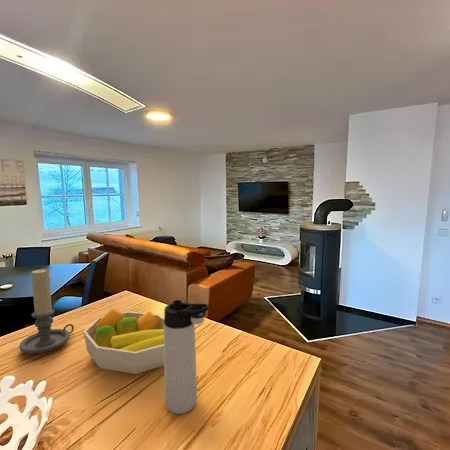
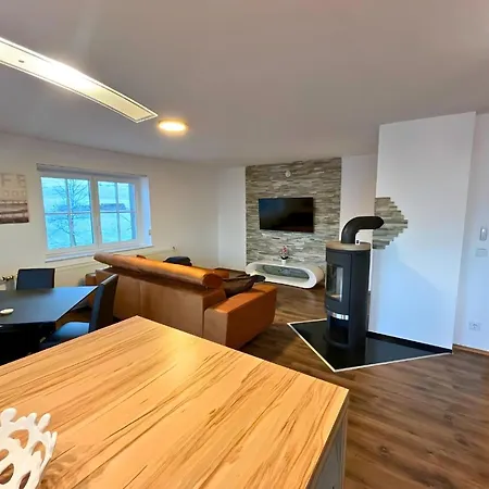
- fruit bowl [82,308,164,375]
- thermos bottle [163,299,210,415]
- candle holder [19,268,75,354]
